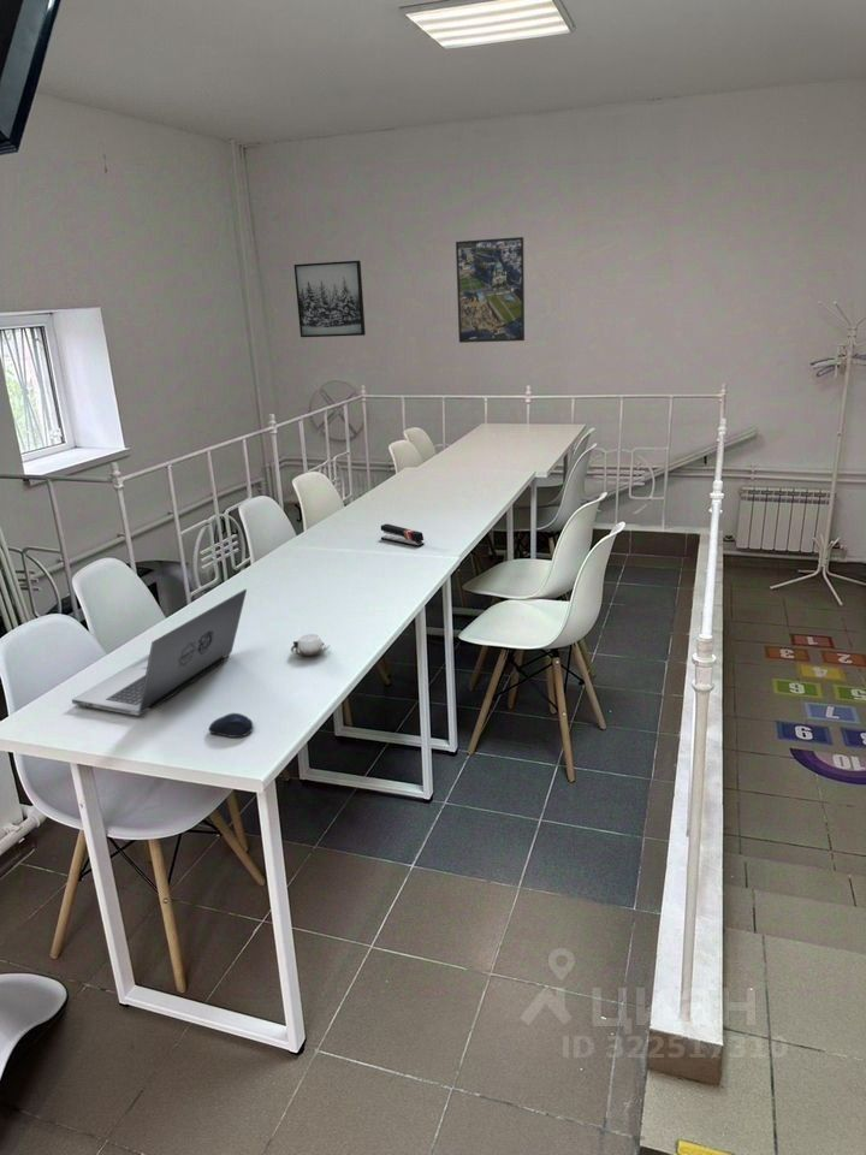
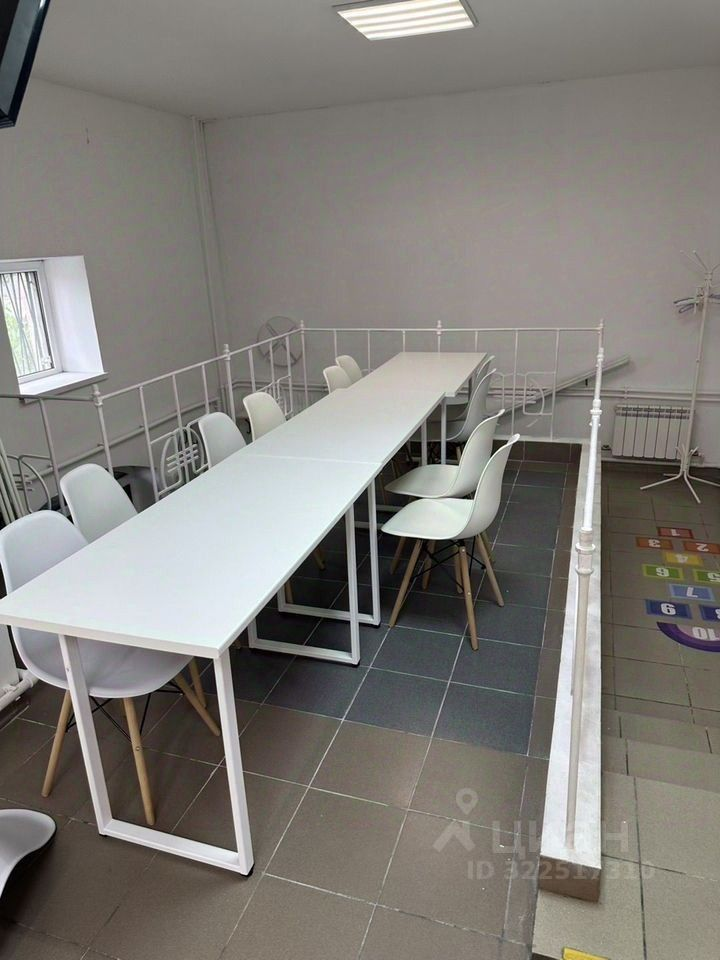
- laptop [71,588,248,717]
- computer mouse [208,712,254,739]
- cup [290,633,331,657]
- wall art [293,260,367,338]
- stapler [380,522,426,547]
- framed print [455,236,526,344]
